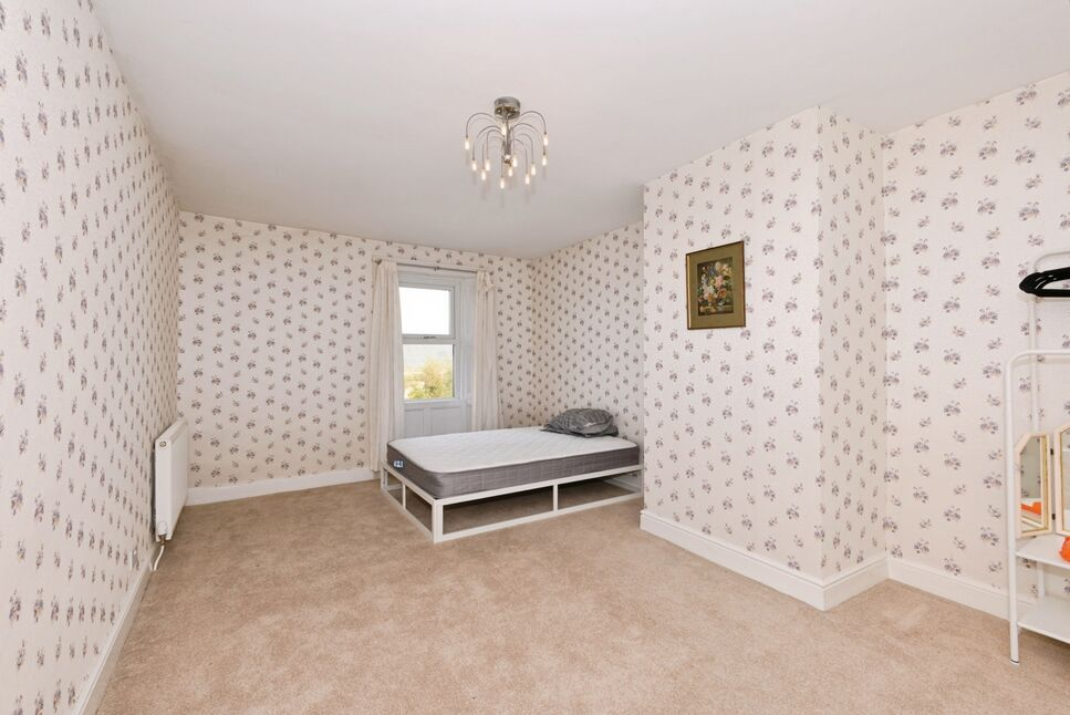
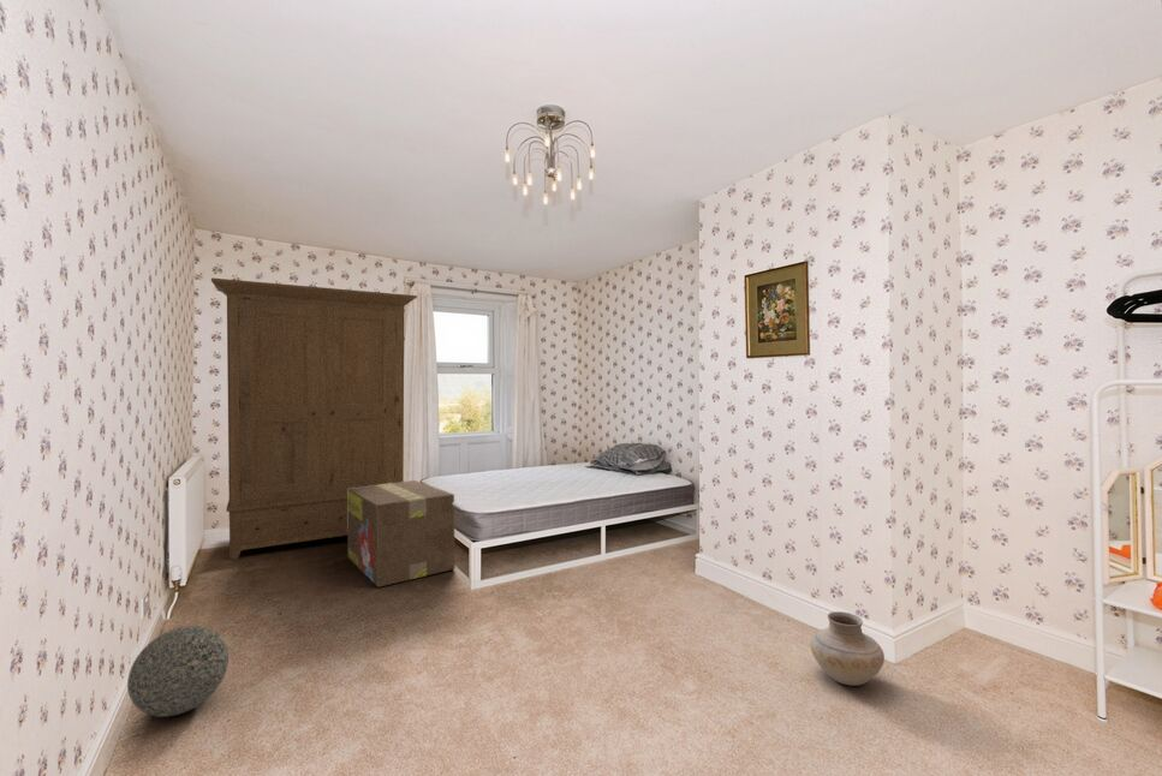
+ box [346,479,457,589]
+ wardrobe [210,276,418,561]
+ vase [809,610,886,687]
+ decorative ball [126,625,230,718]
